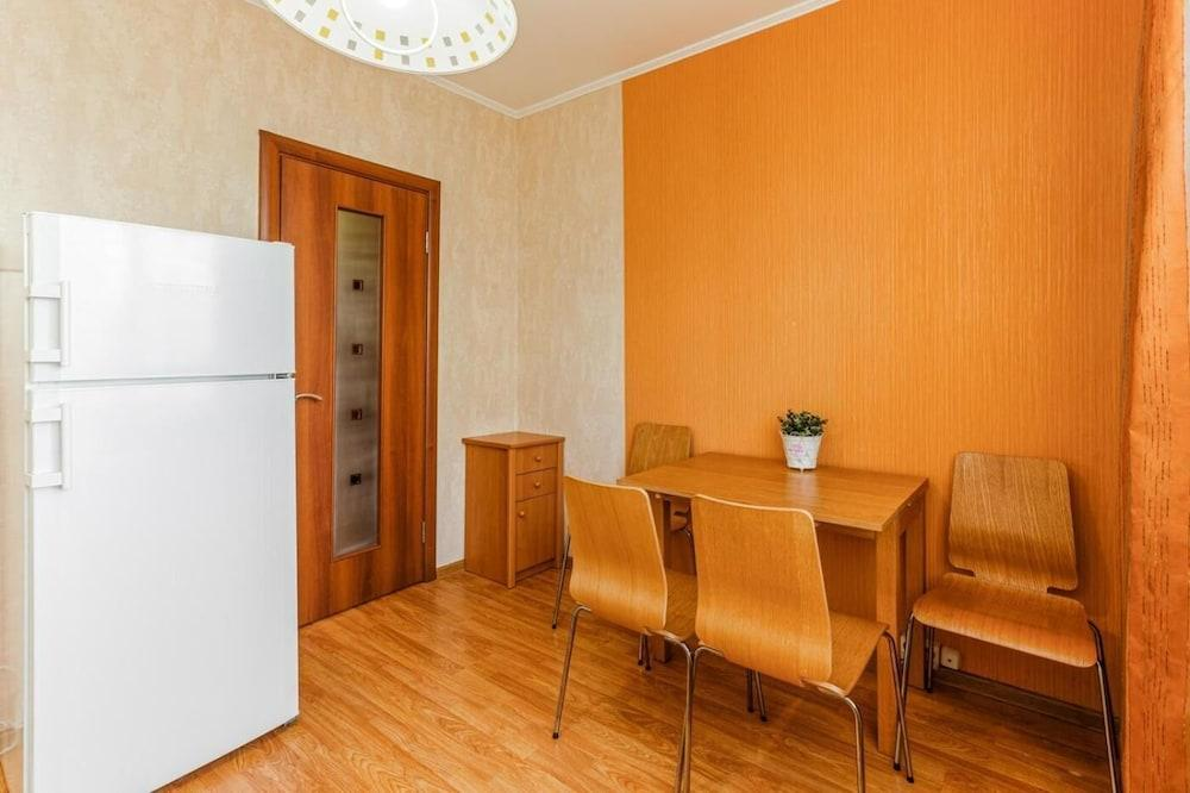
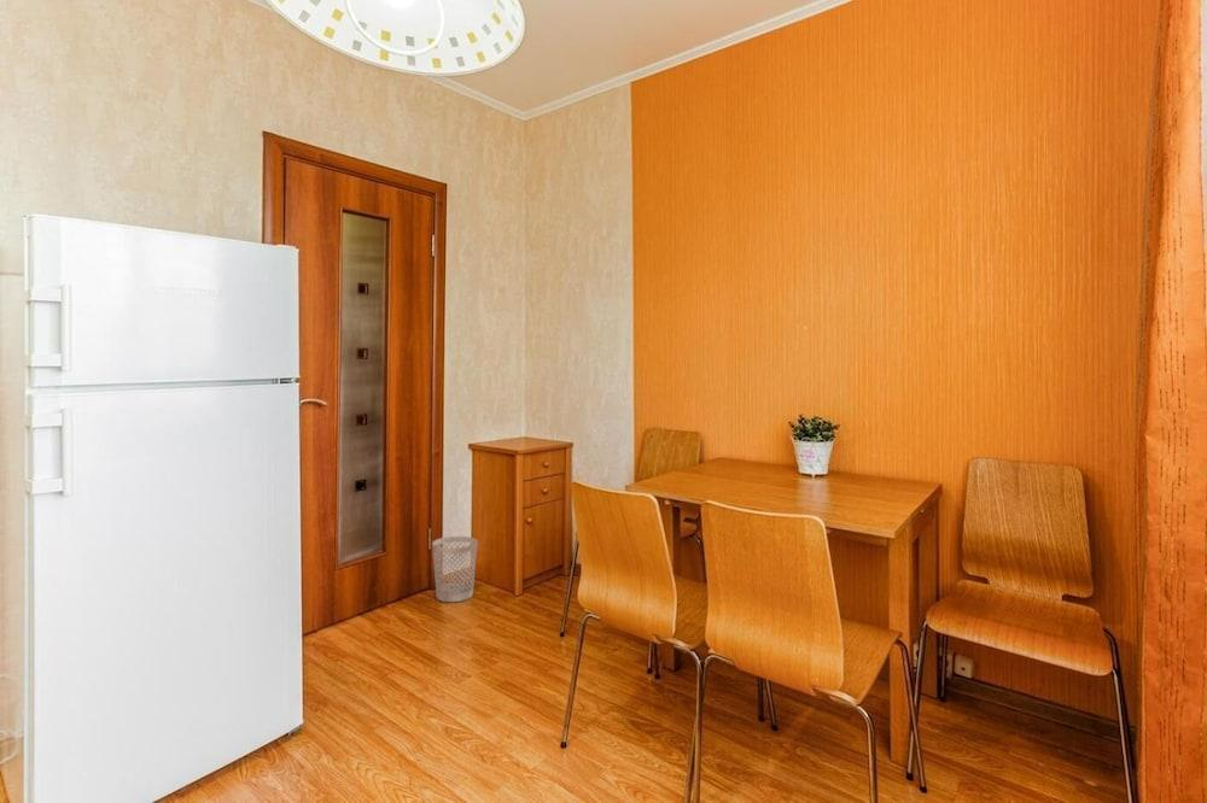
+ wastebasket [431,535,479,603]
